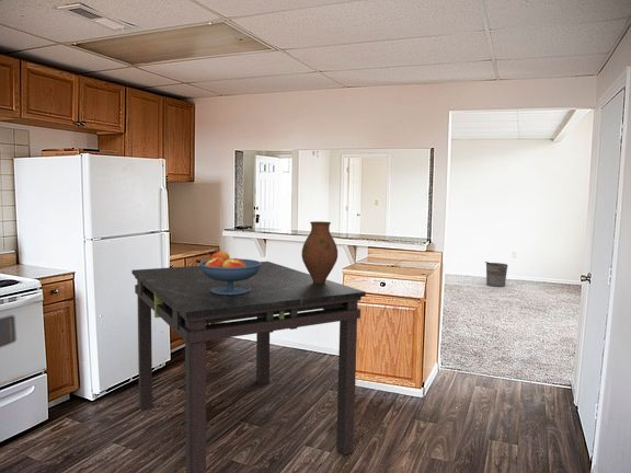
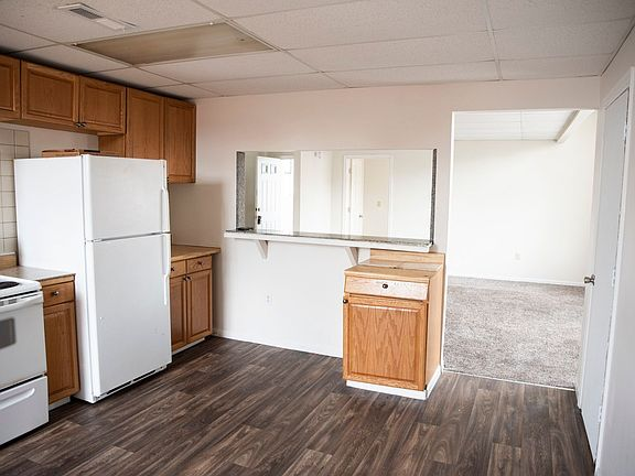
- fruit bowl [198,250,262,295]
- dining table [130,261,367,473]
- bucket [484,261,508,288]
- vase [301,220,339,284]
